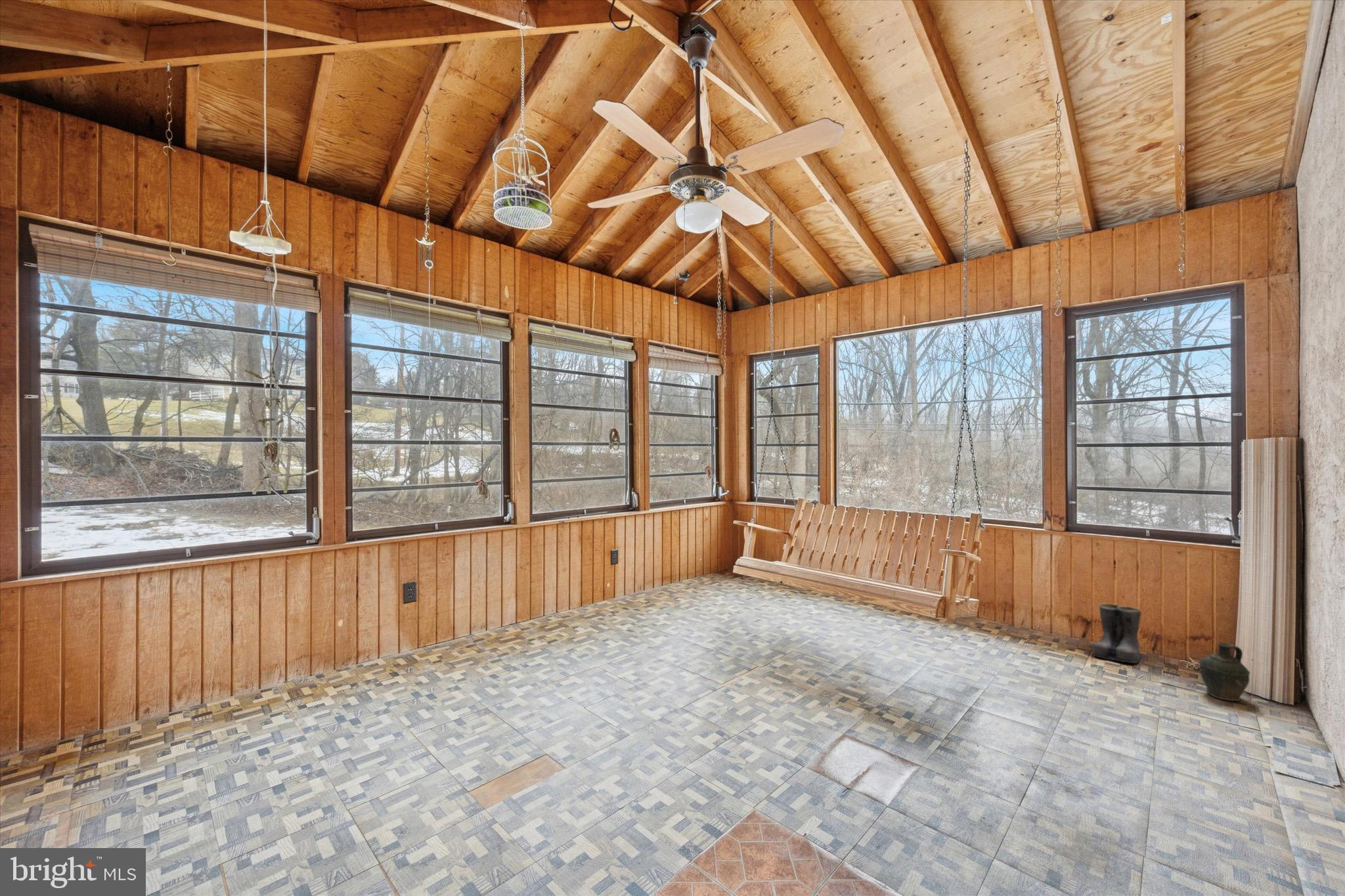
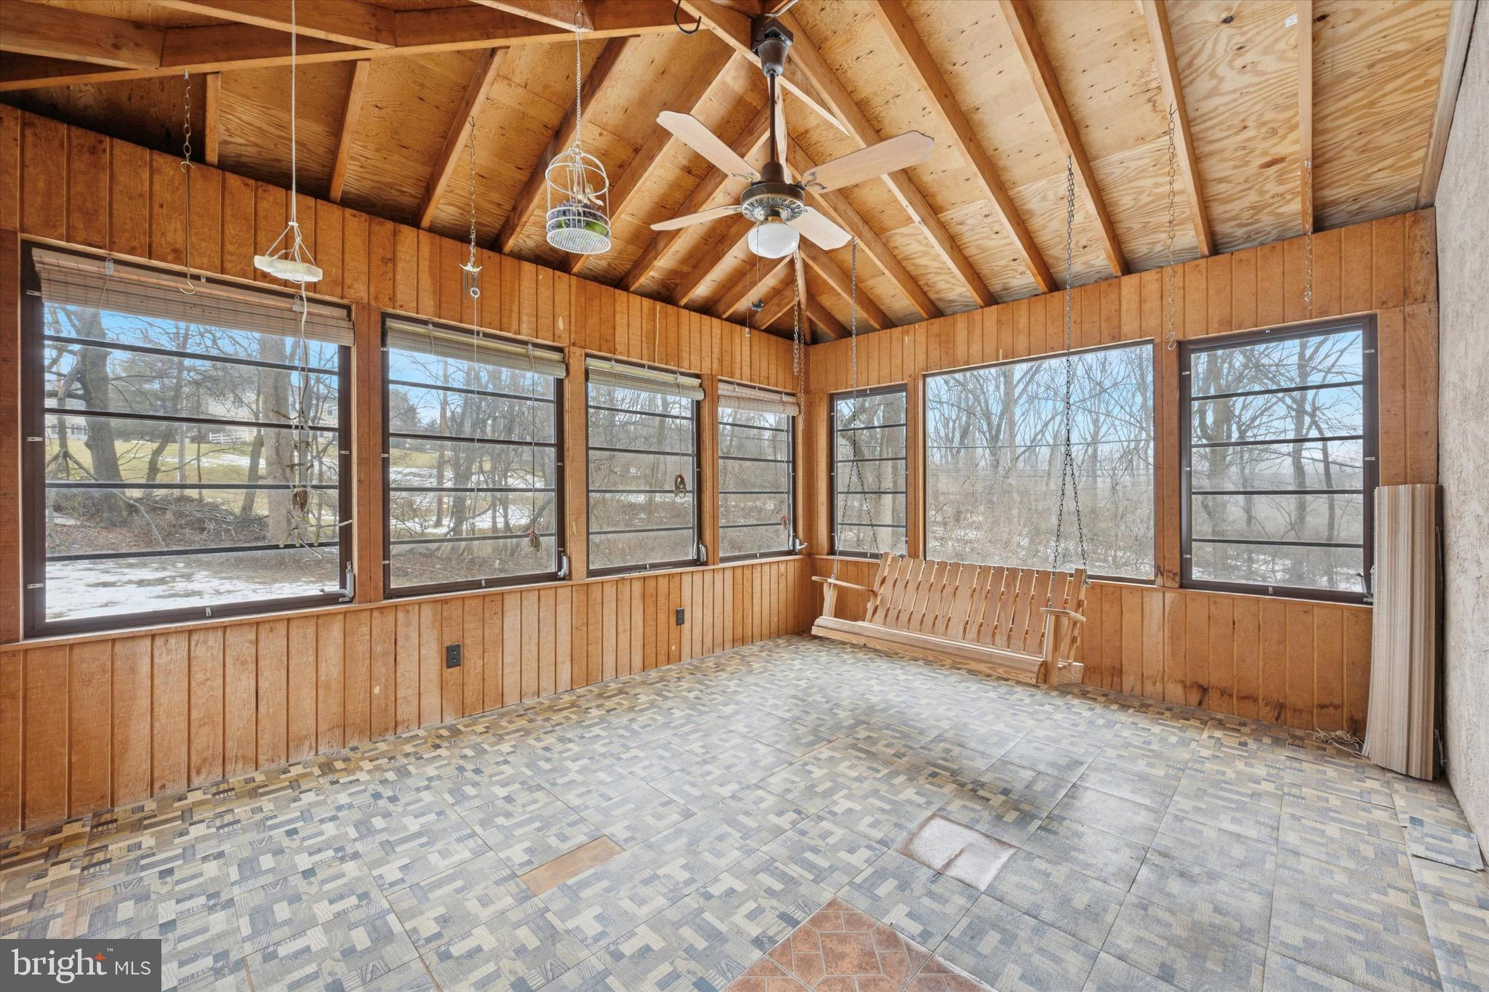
- boots [1091,603,1142,664]
- ceramic jug [1198,642,1251,702]
